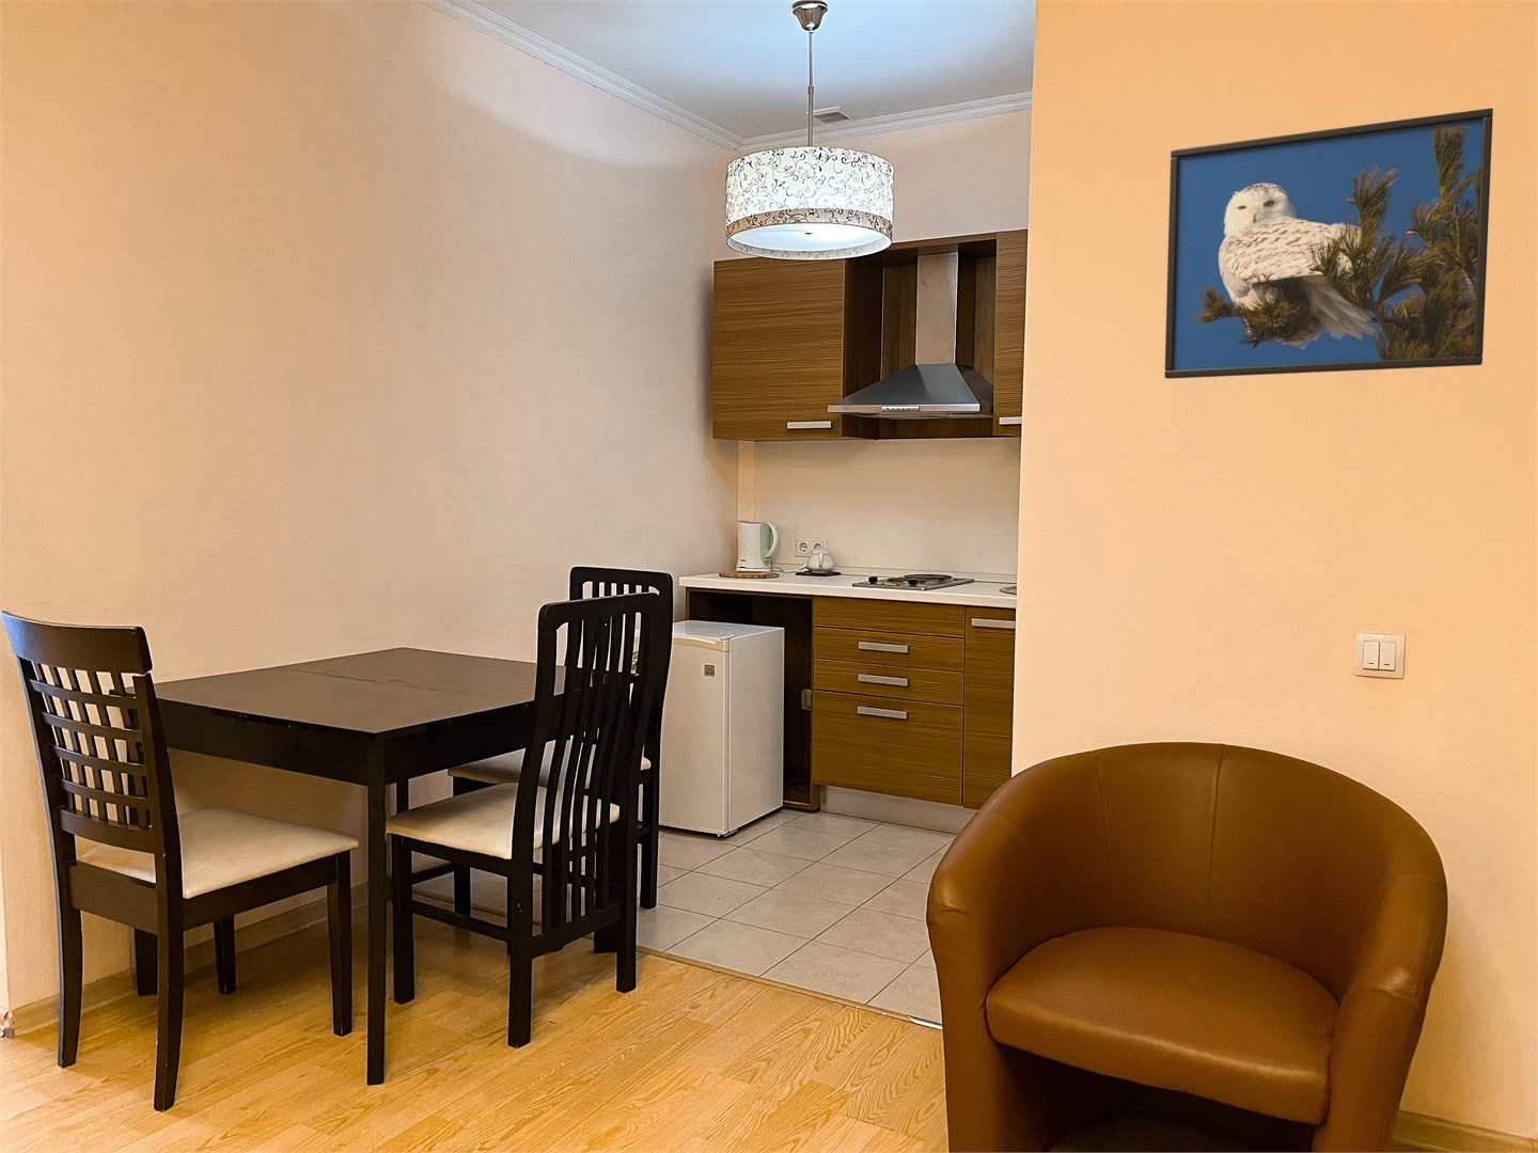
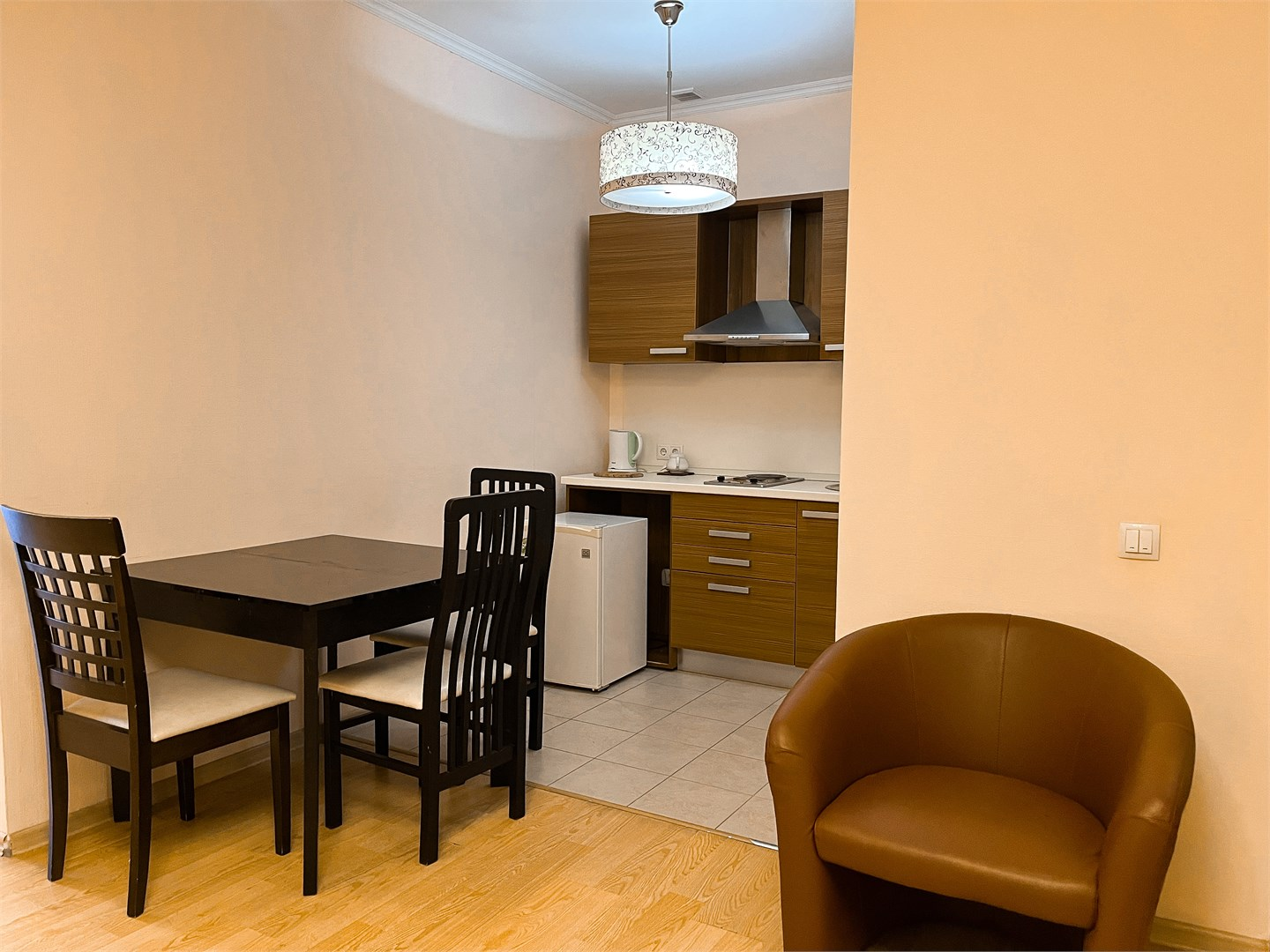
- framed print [1163,107,1494,380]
